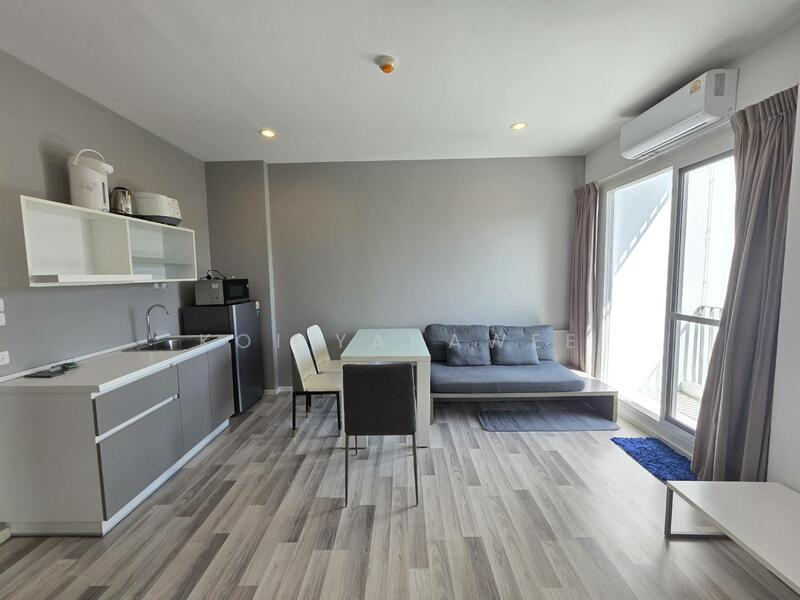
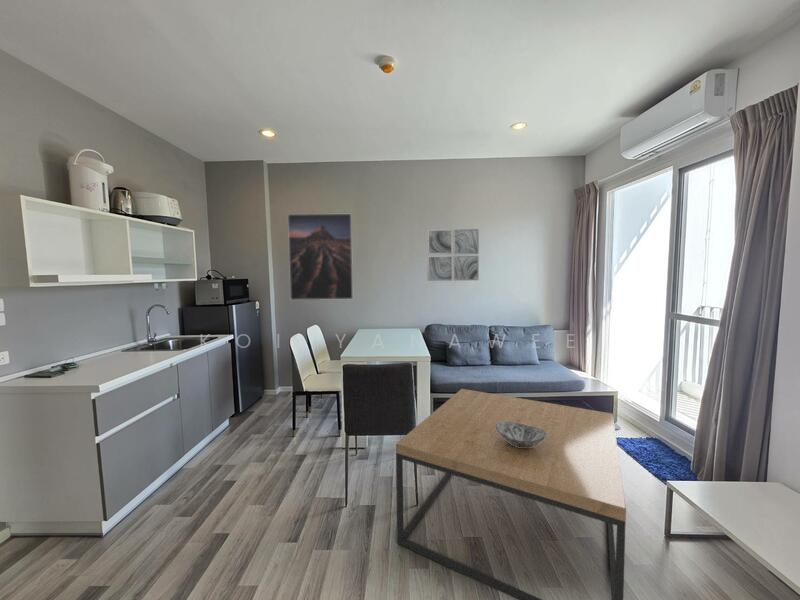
+ coffee table [395,388,627,600]
+ decorative bowl [496,422,547,448]
+ wall art [426,228,480,282]
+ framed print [287,213,354,301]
